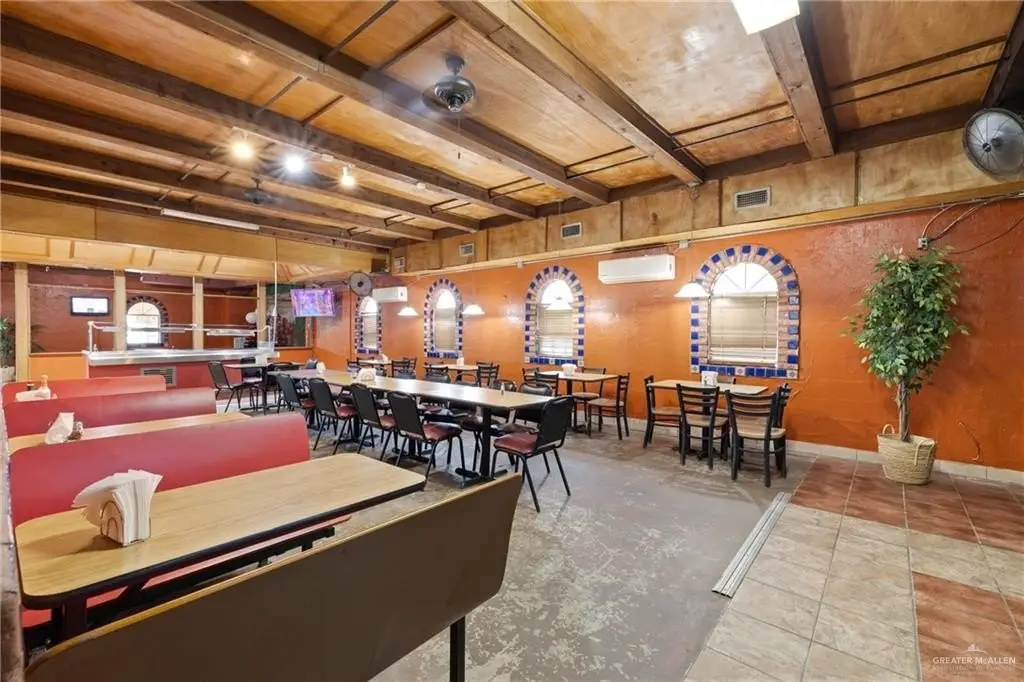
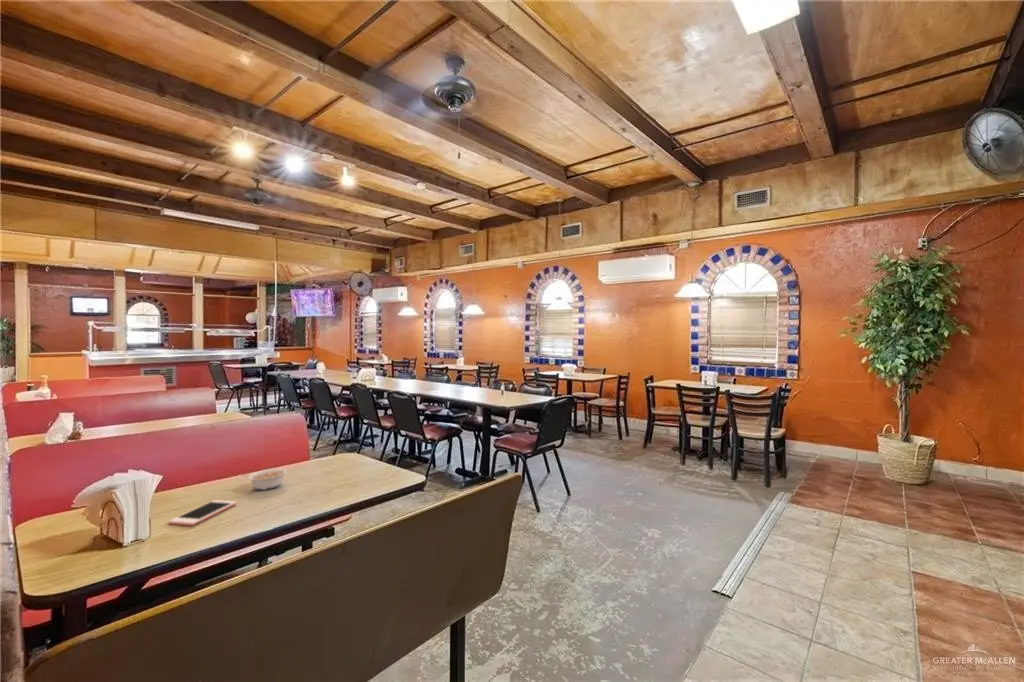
+ legume [239,468,288,491]
+ cell phone [168,499,237,526]
